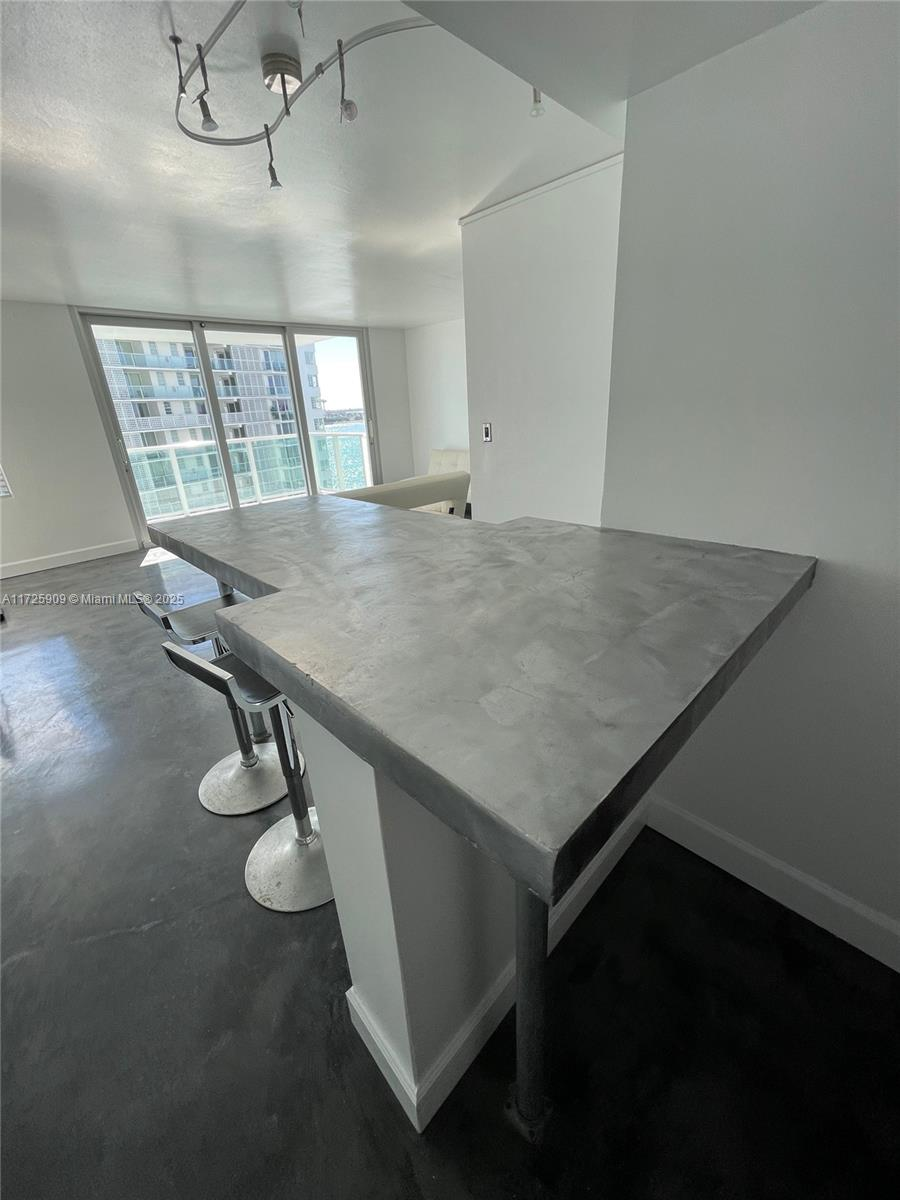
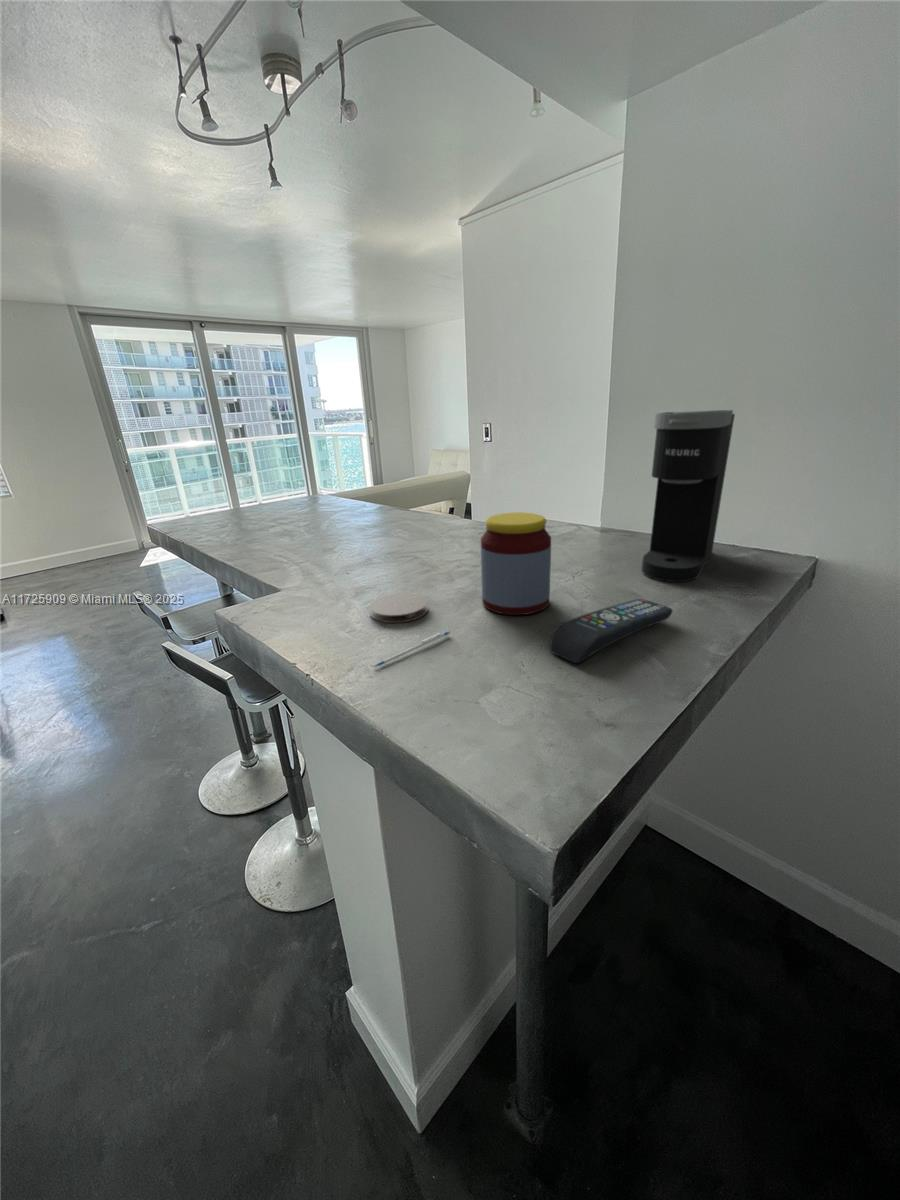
+ coffee maker [641,409,736,583]
+ pen [373,630,451,668]
+ remote control [549,598,674,664]
+ jar [480,511,552,616]
+ coaster [368,592,429,624]
